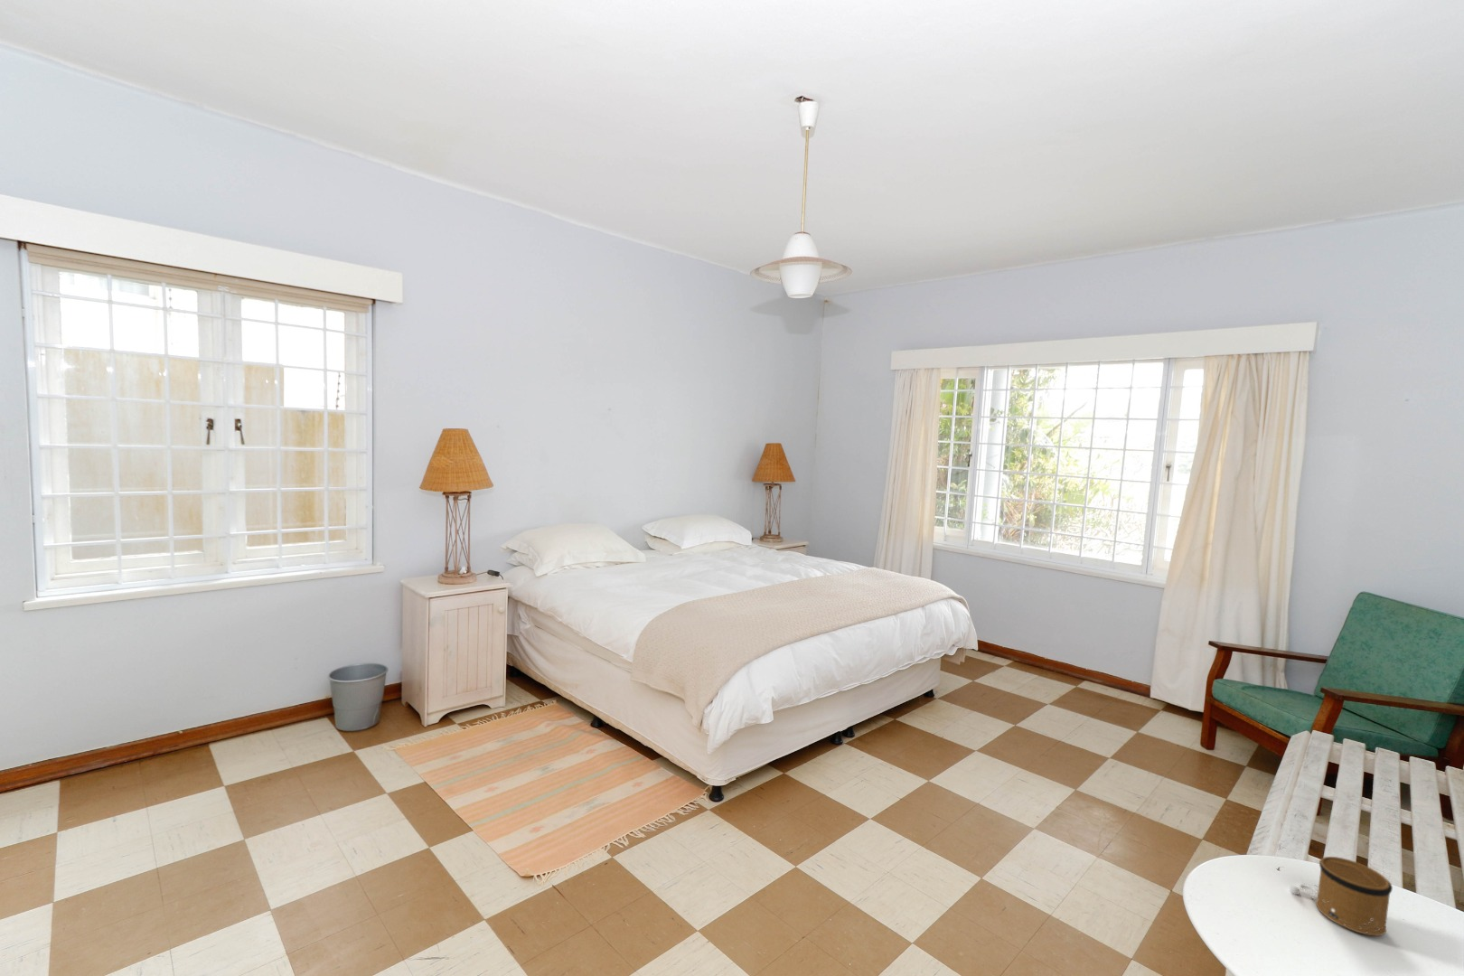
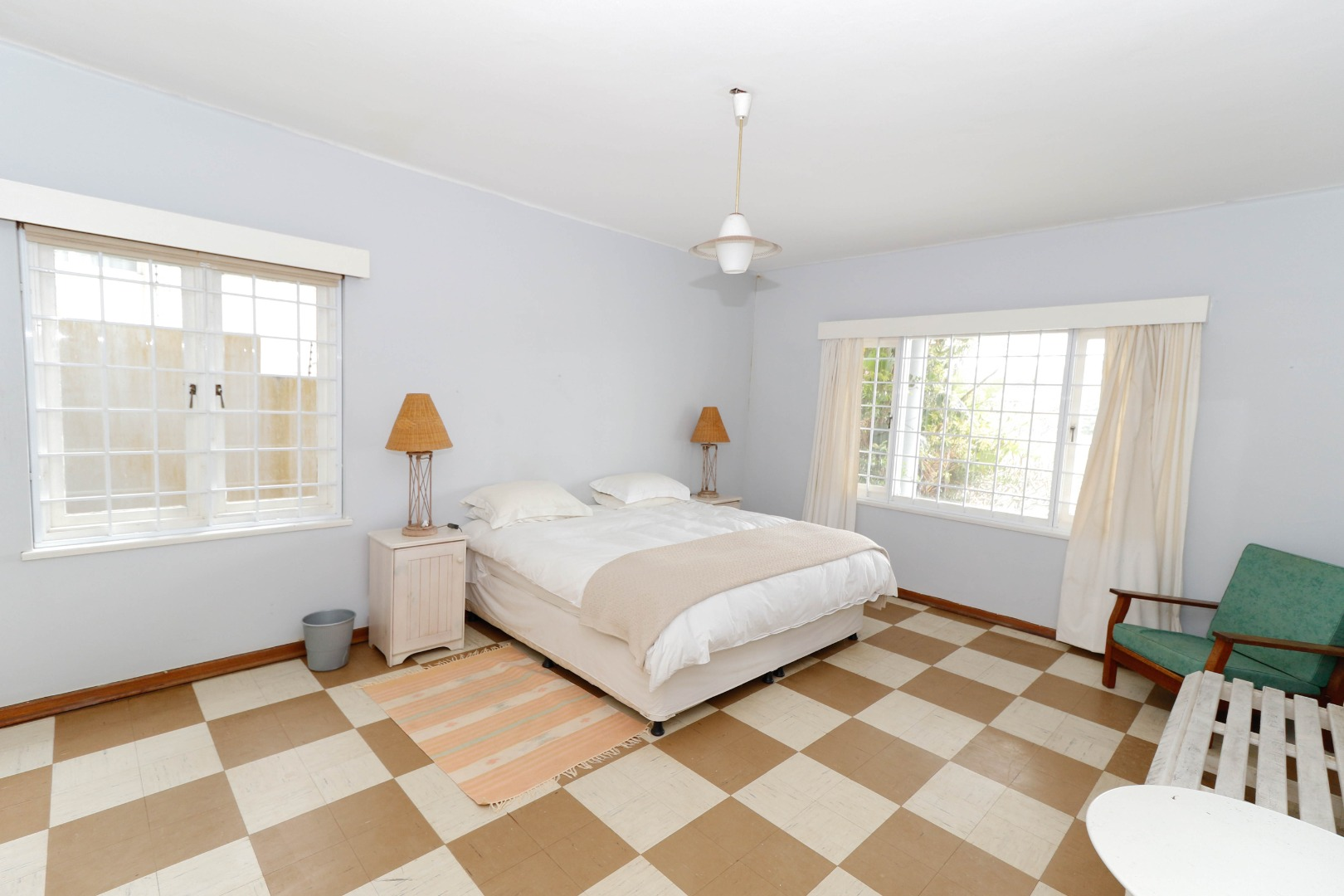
- speaker [1289,856,1393,937]
